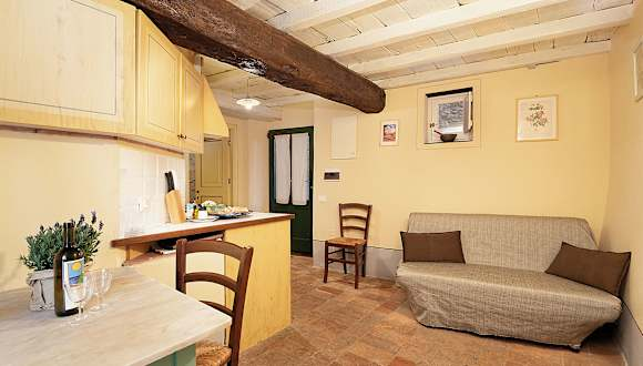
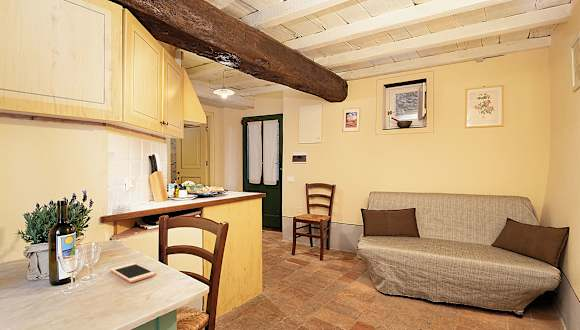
+ cell phone [110,262,156,283]
